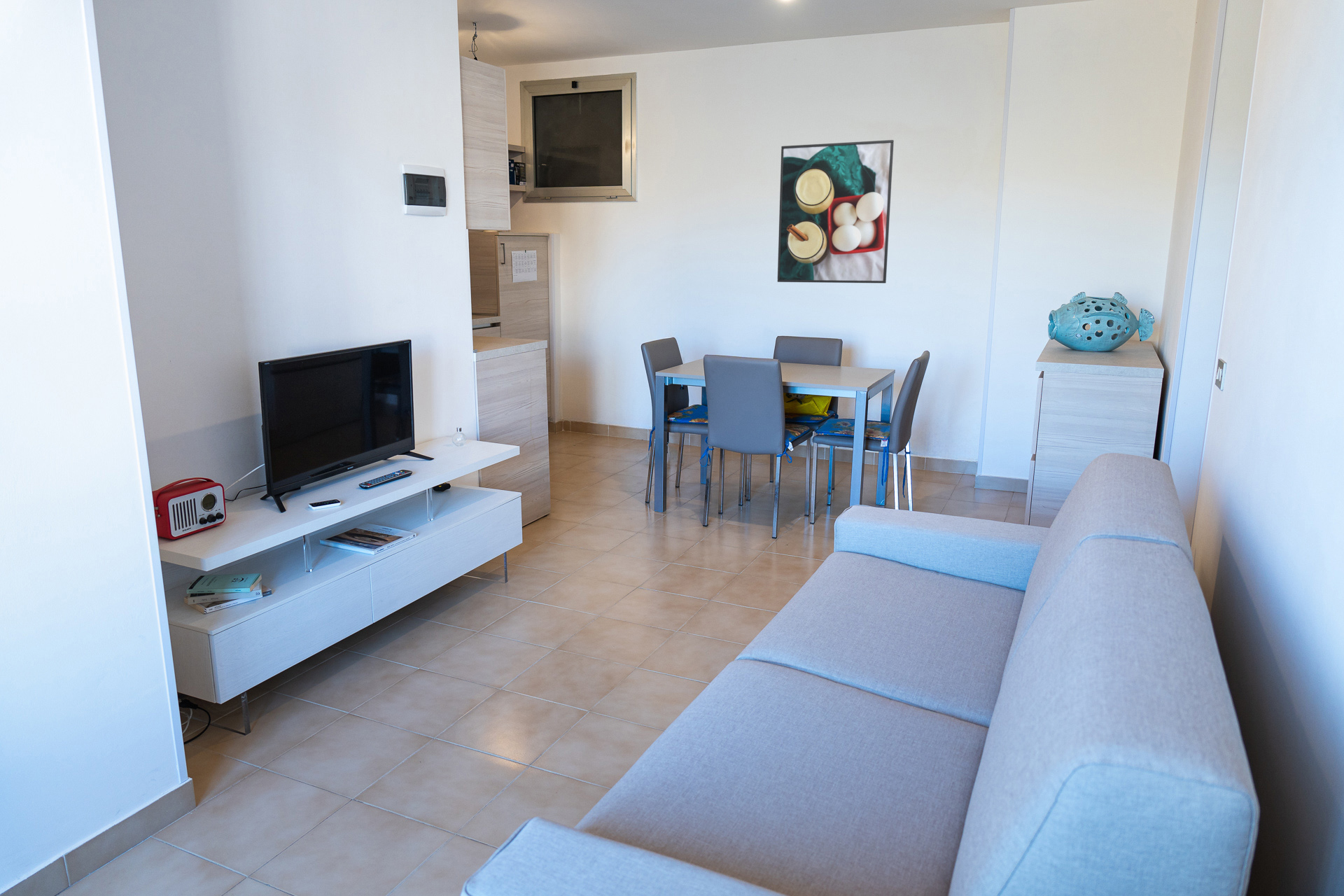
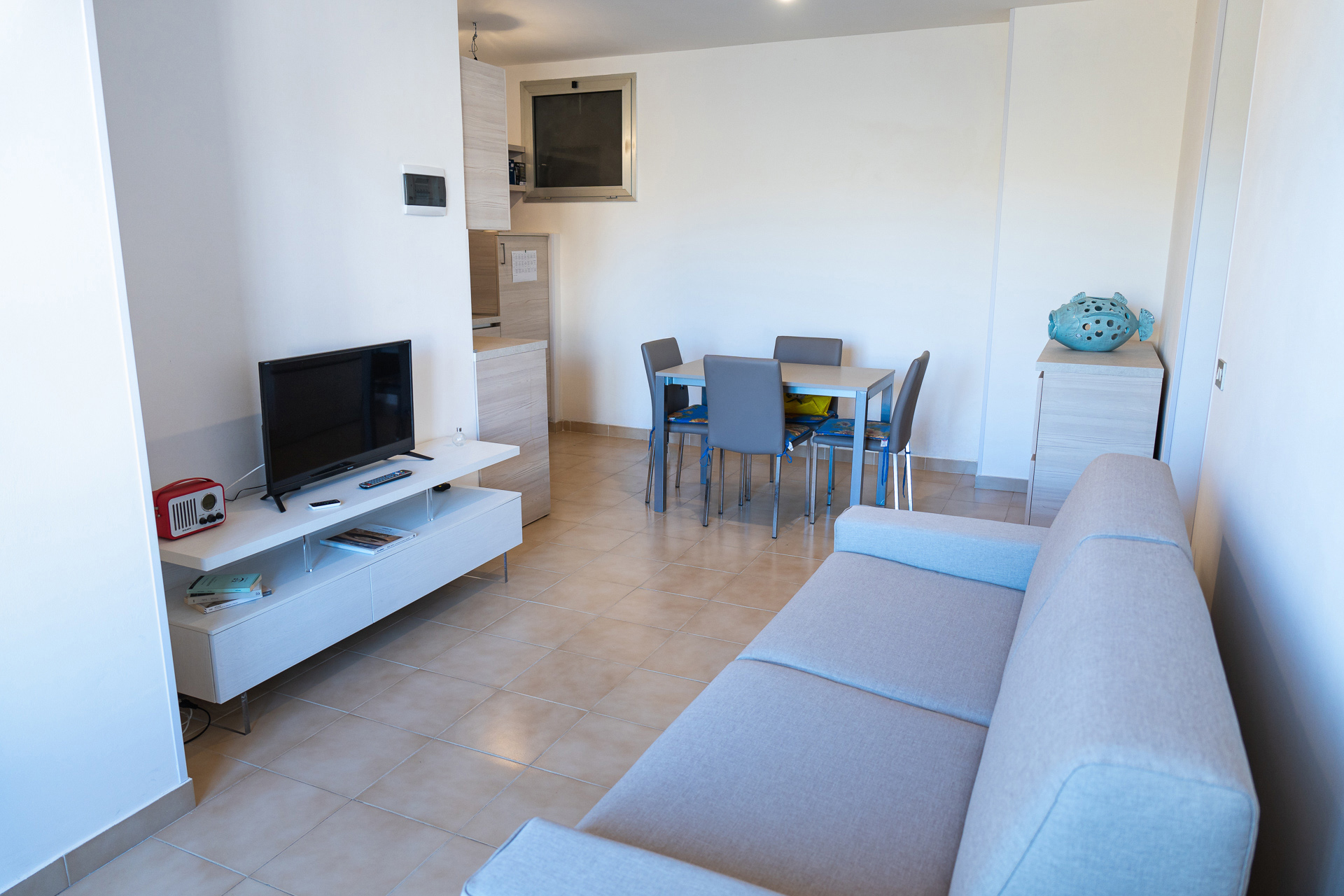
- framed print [777,139,895,284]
